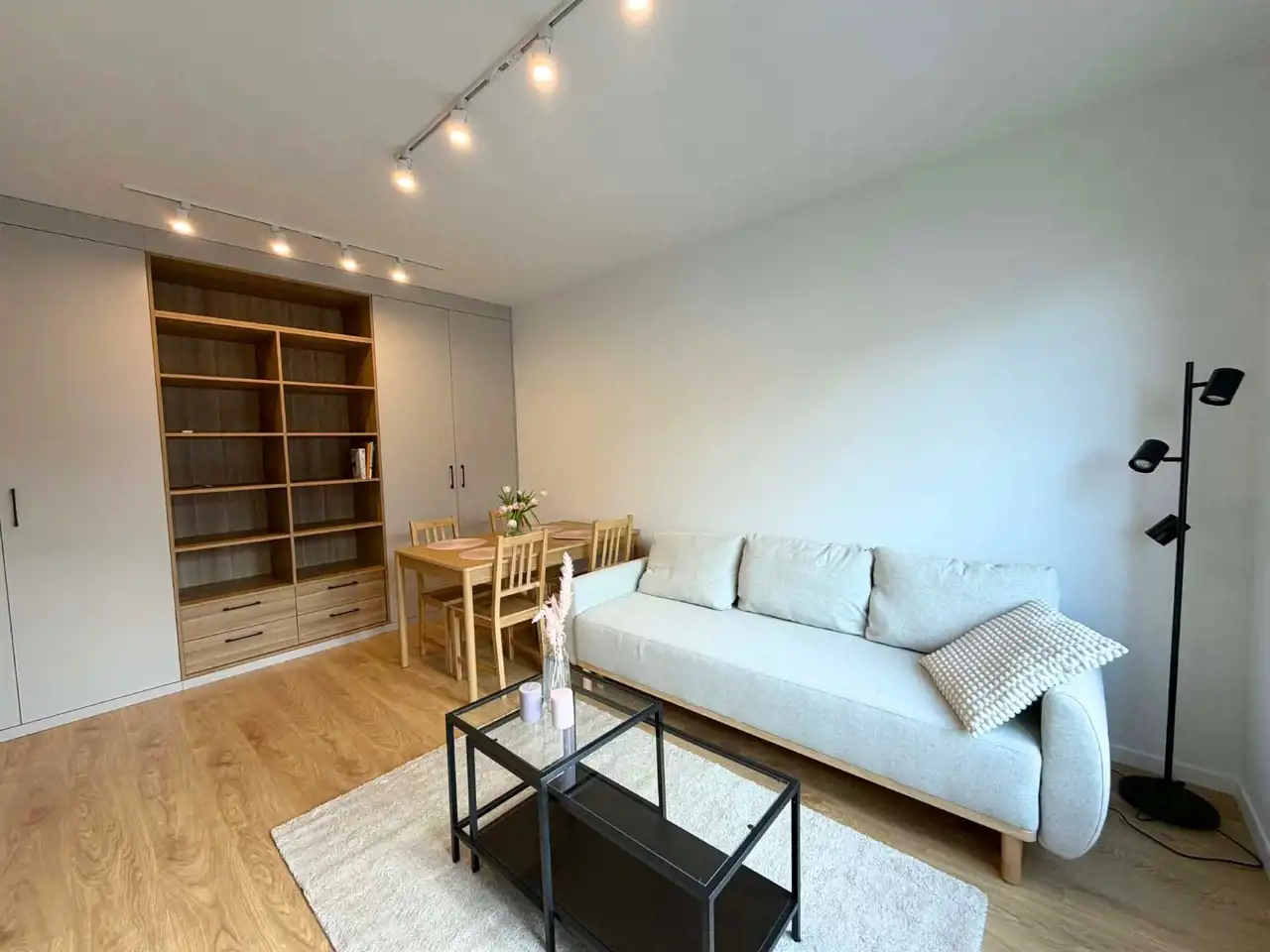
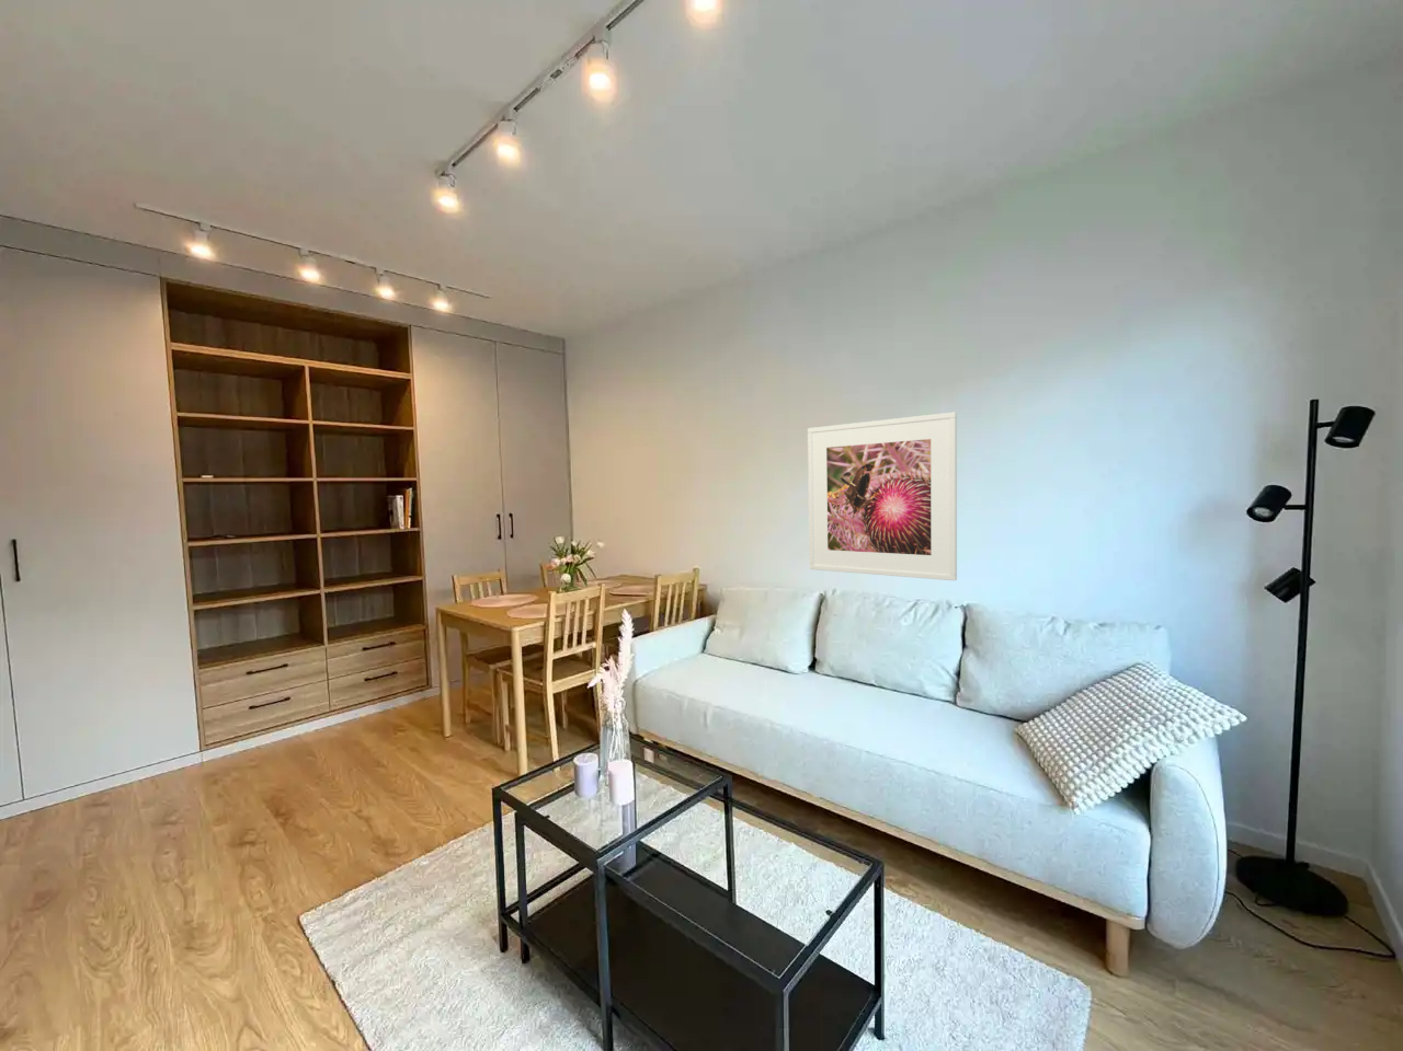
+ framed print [806,412,958,582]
